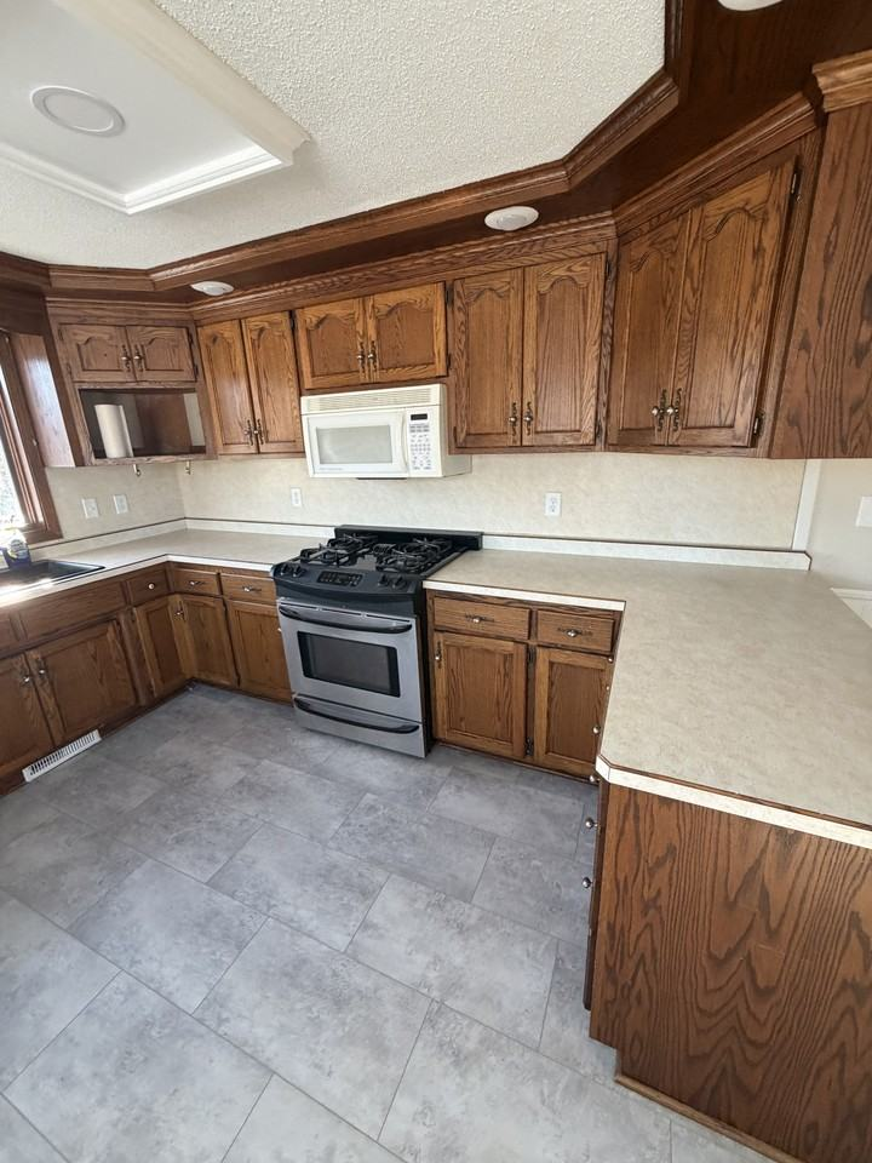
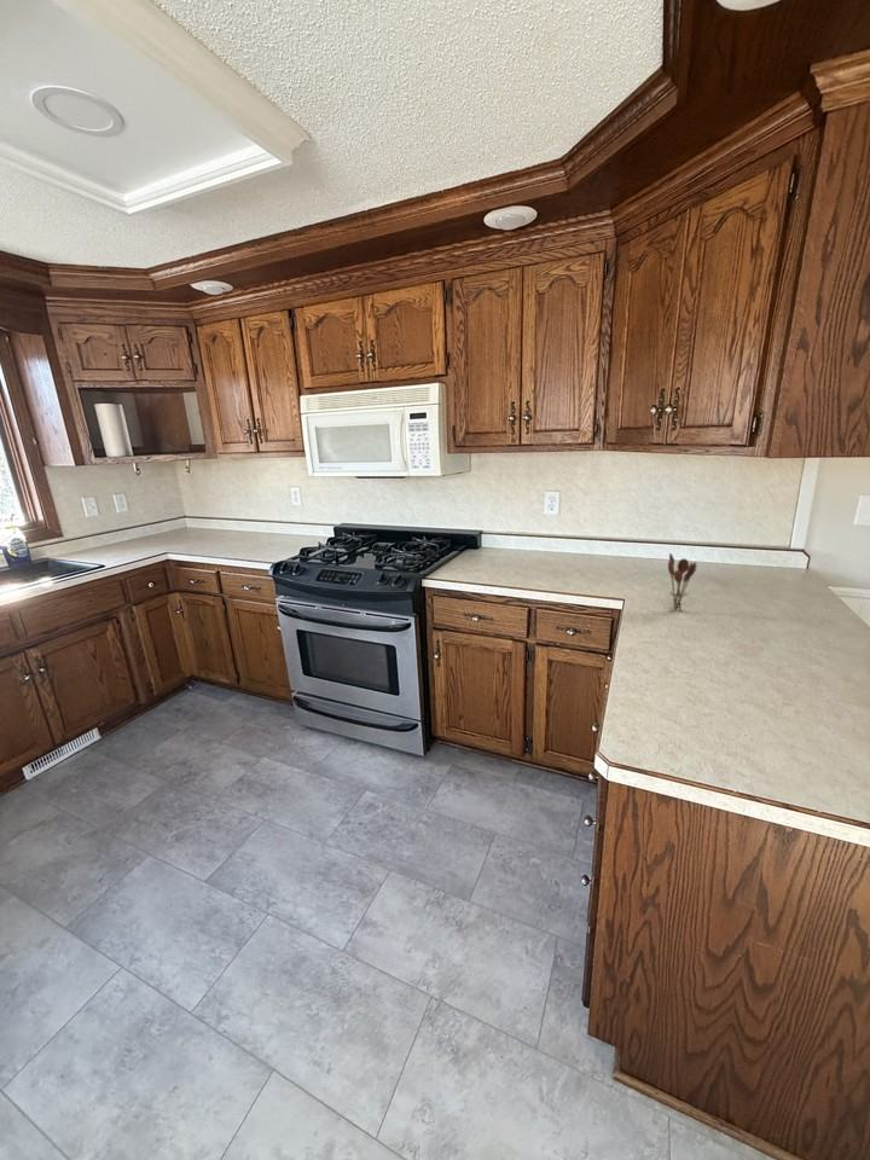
+ utensil holder [667,552,697,613]
